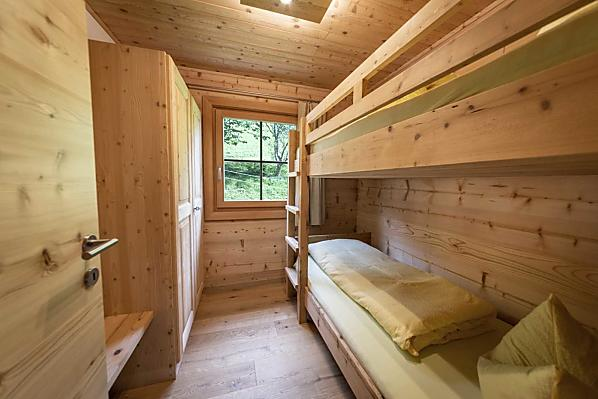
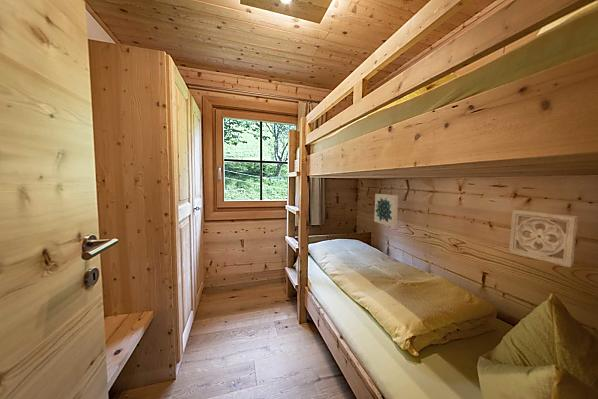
+ wall ornament [508,209,579,268]
+ wall art [373,193,399,228]
